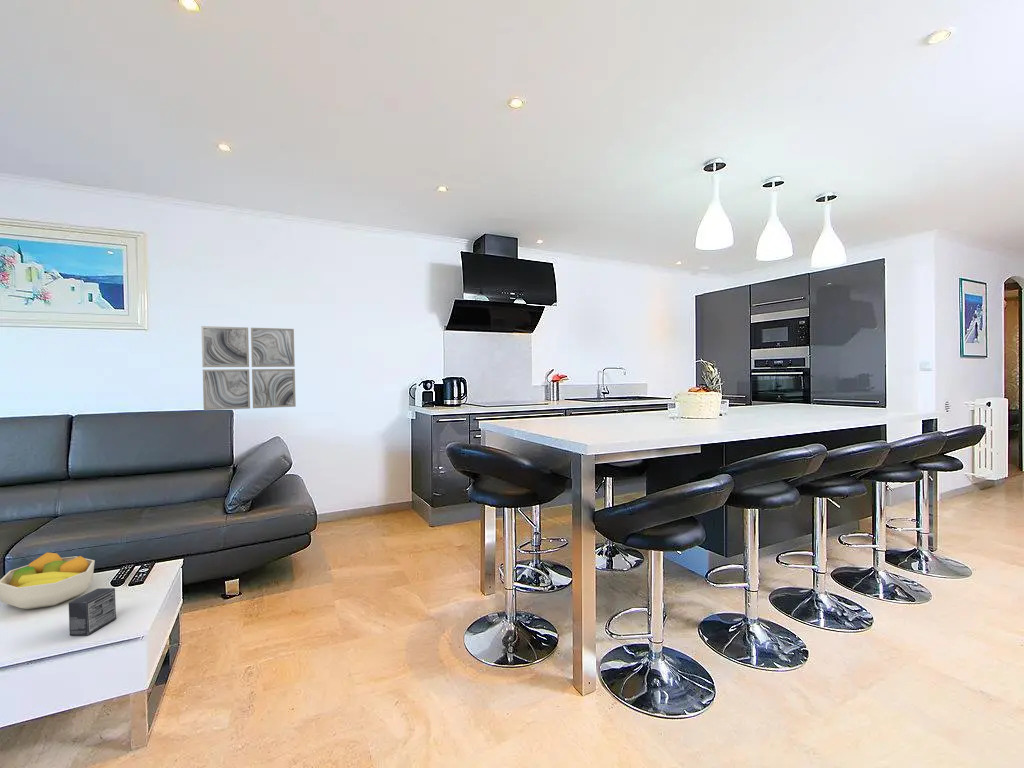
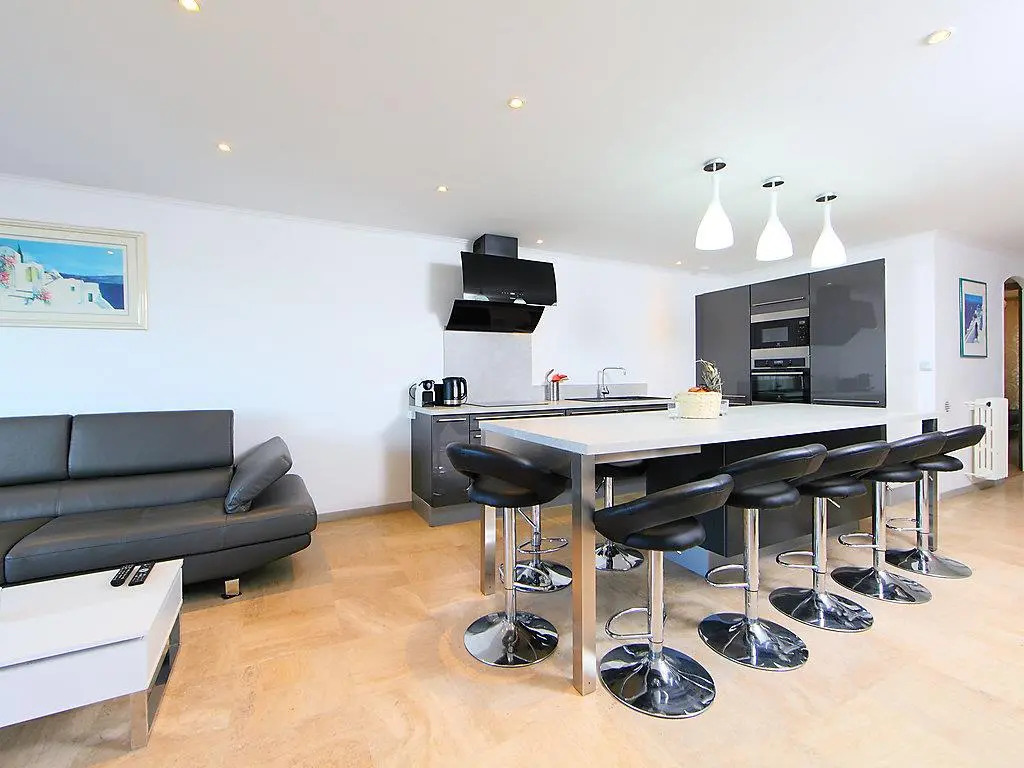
- small box [68,587,117,636]
- wall art [200,325,297,411]
- fruit bowl [0,551,96,610]
